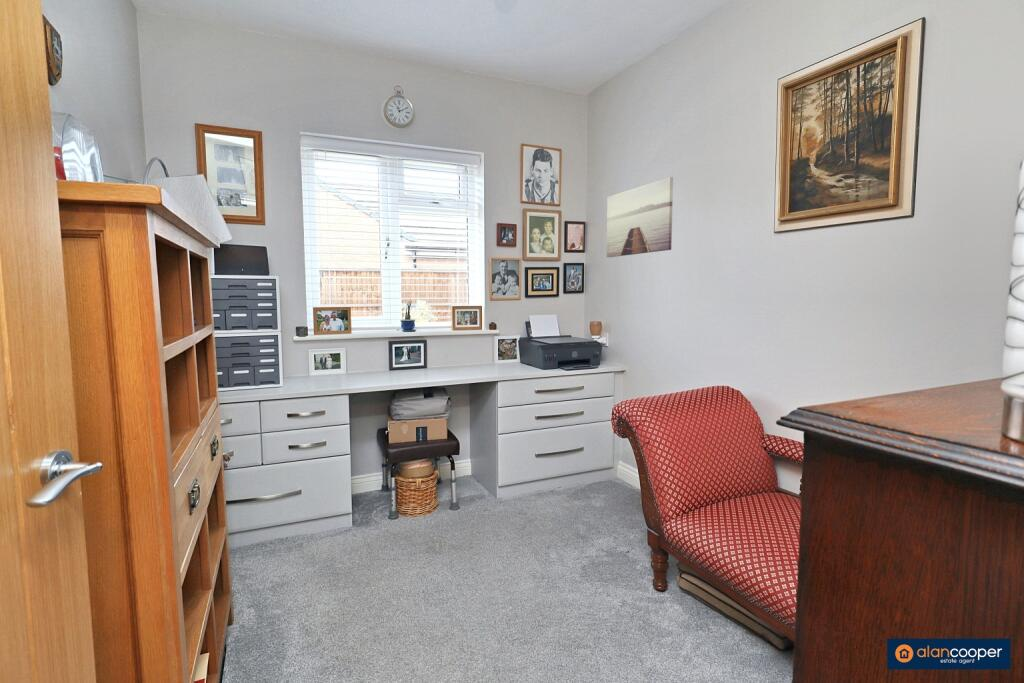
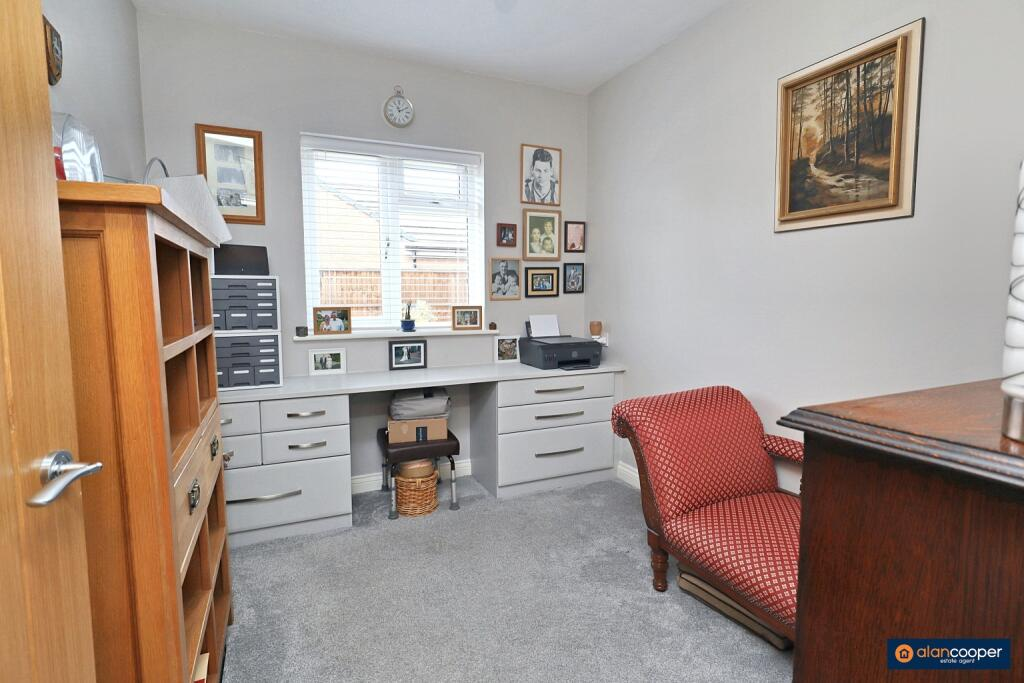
- wall art [606,176,674,258]
